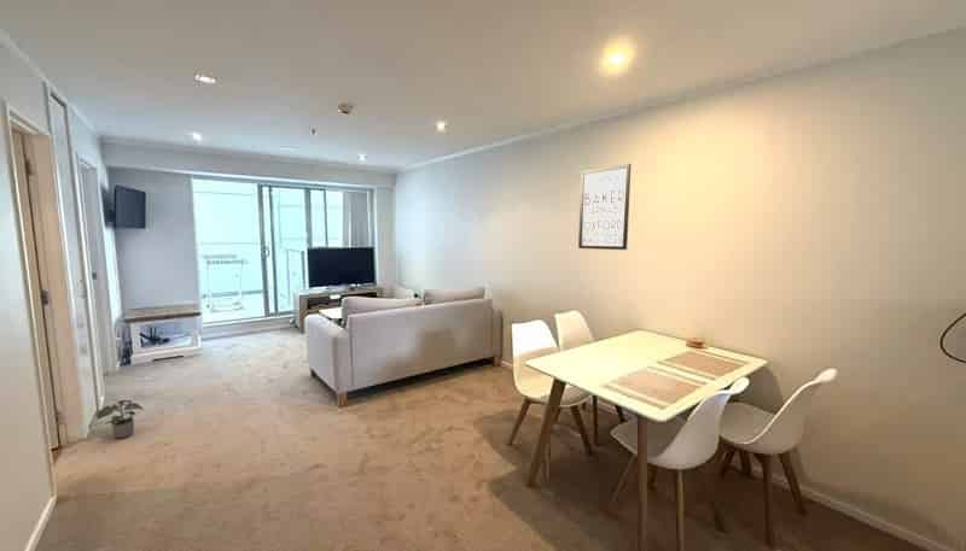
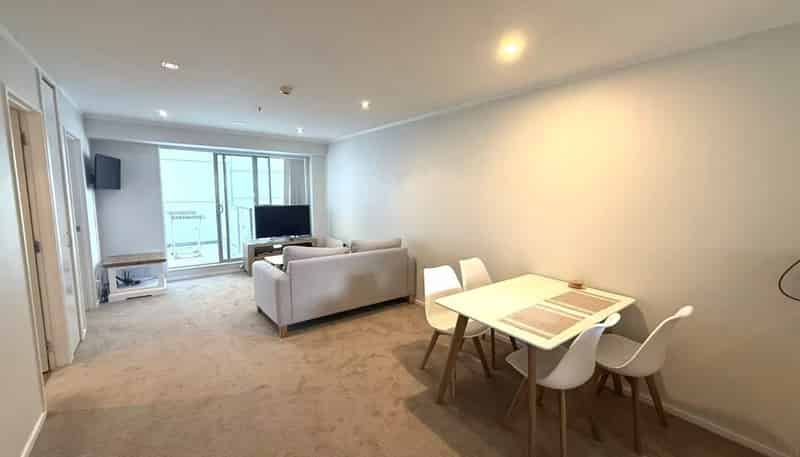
- wall art [577,163,632,251]
- potted plant [95,399,144,440]
